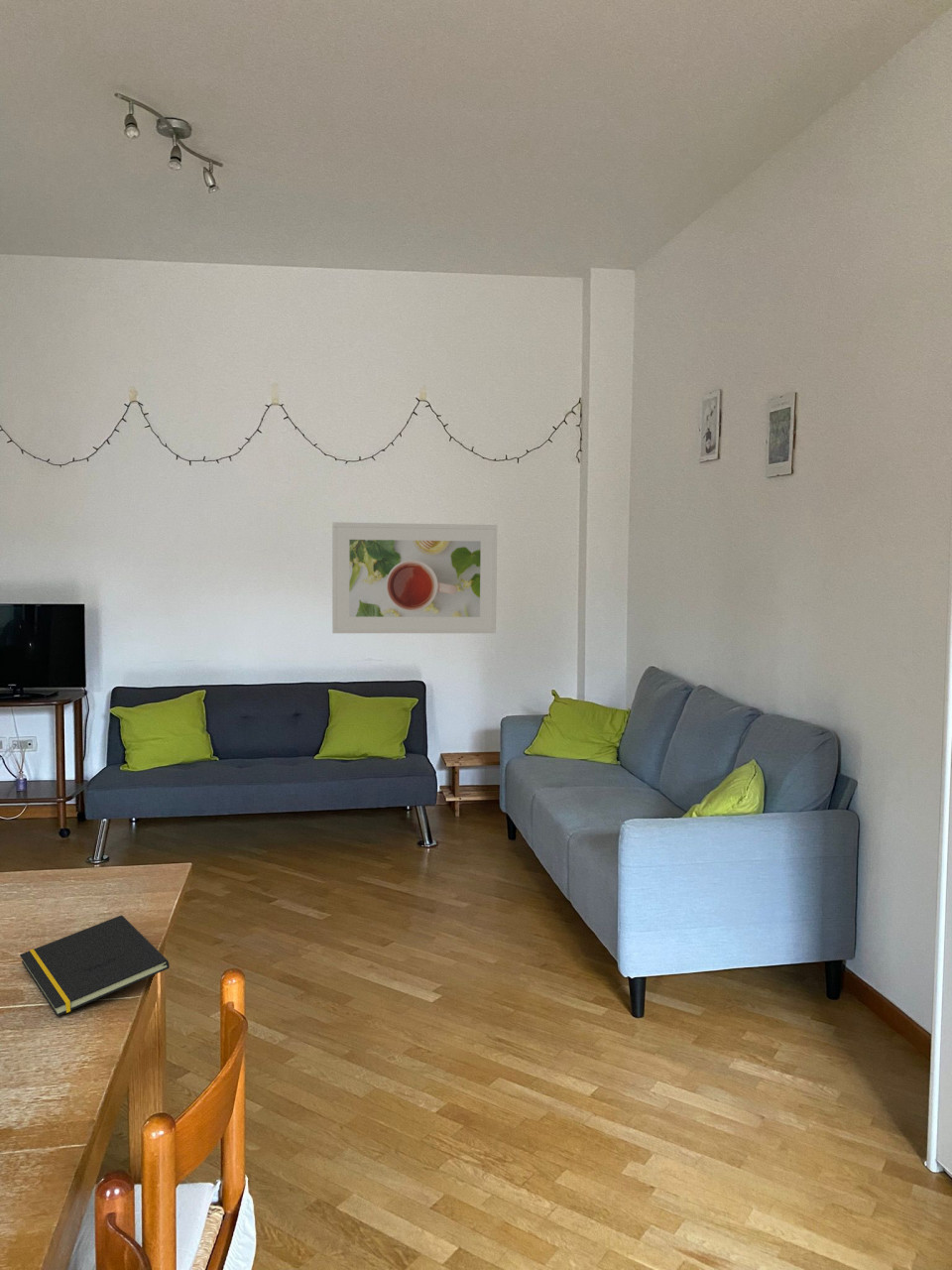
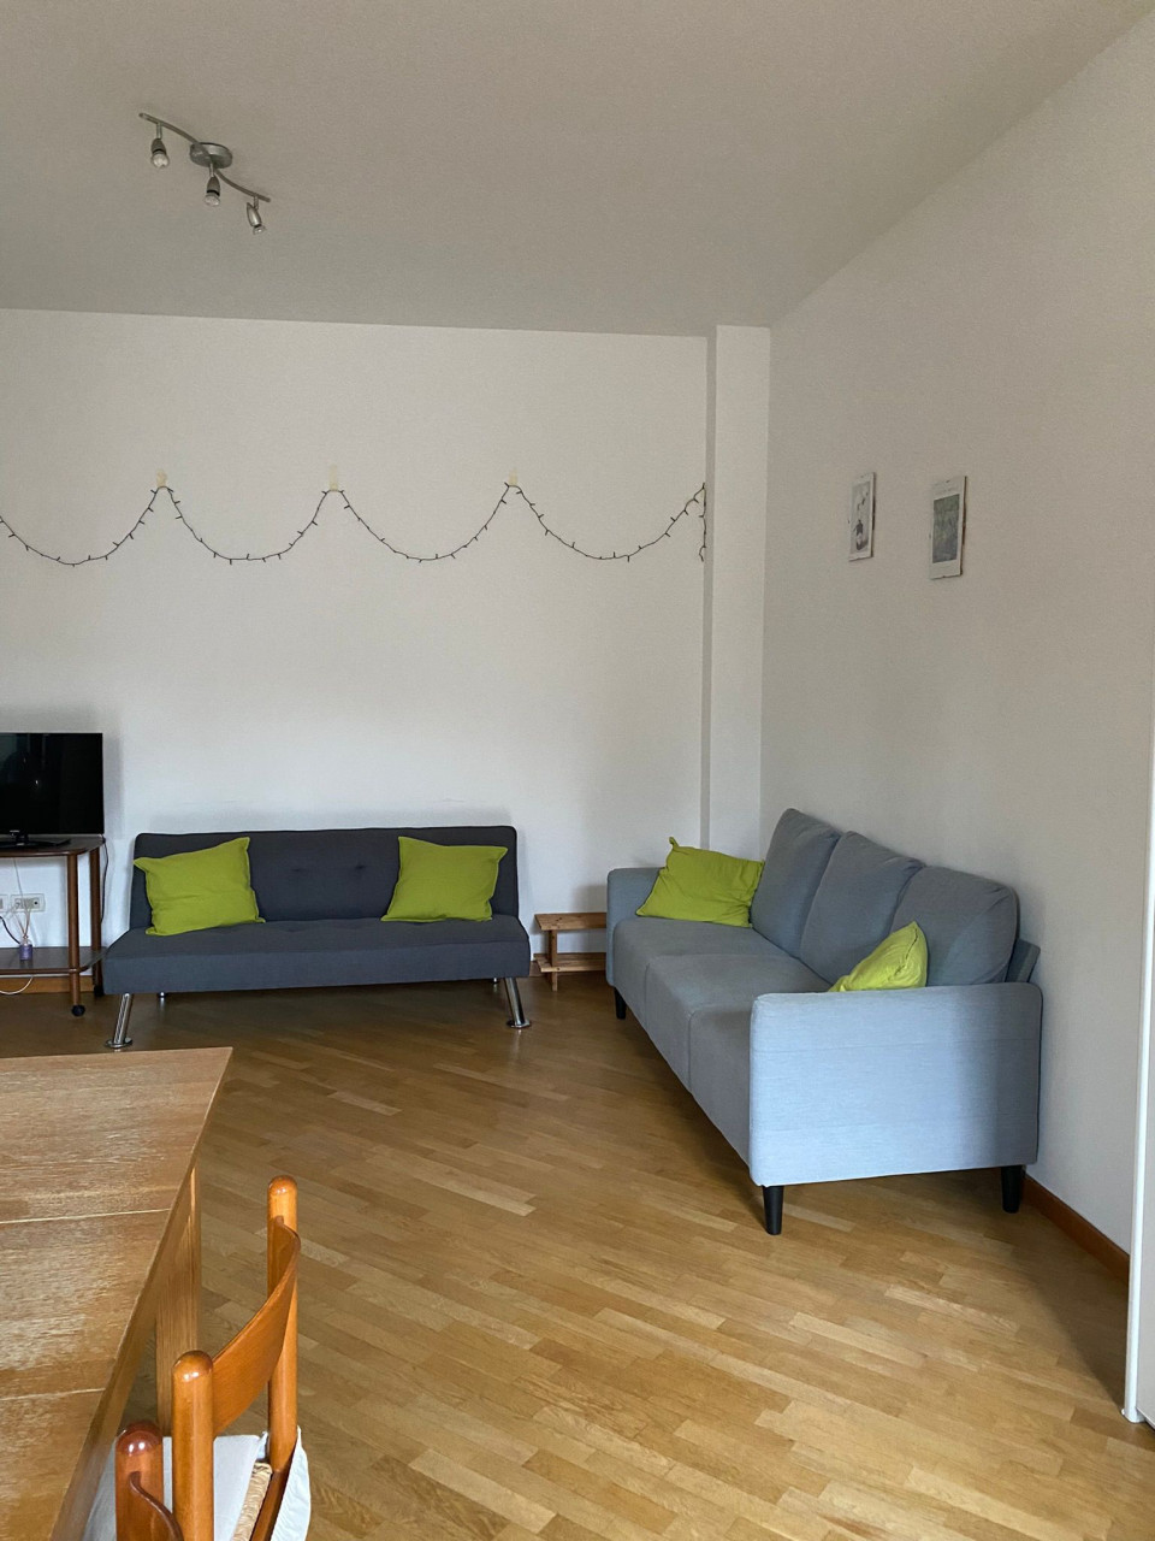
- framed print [331,522,498,634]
- notepad [19,914,171,1017]
